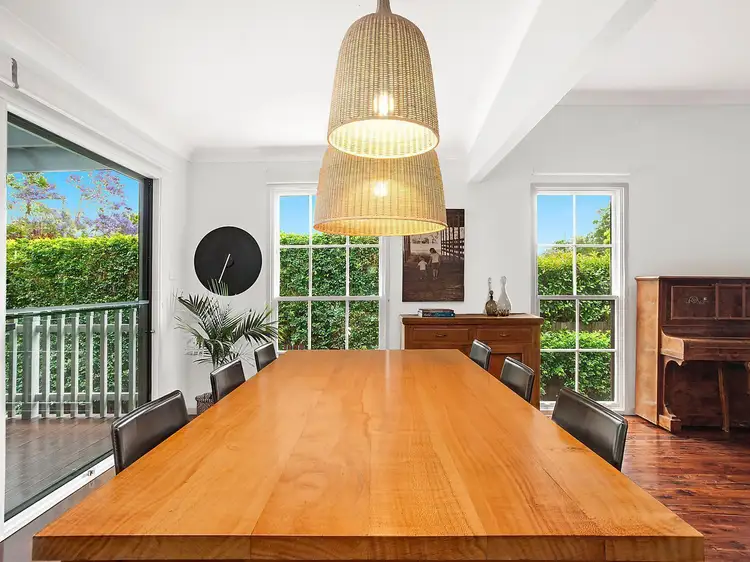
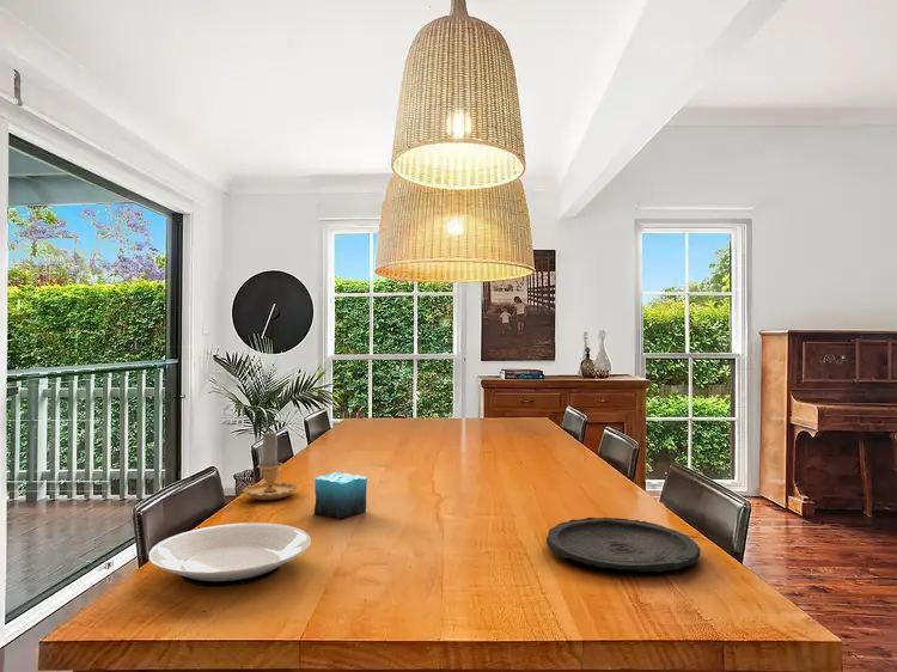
+ plate [545,517,702,573]
+ plate [148,521,312,587]
+ candle [313,459,368,521]
+ candle [242,430,298,501]
